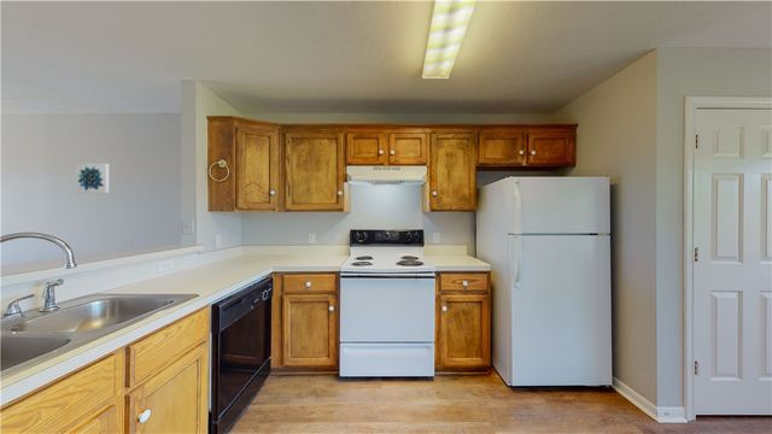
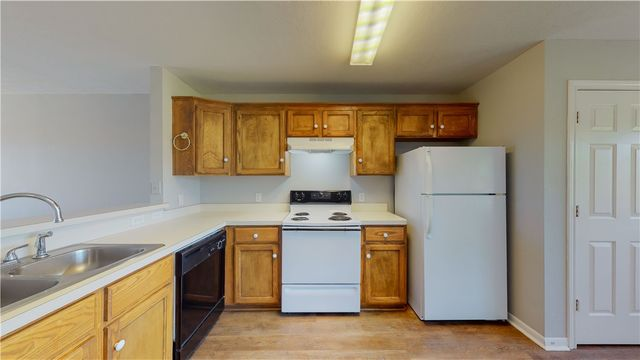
- wall art [75,163,110,194]
